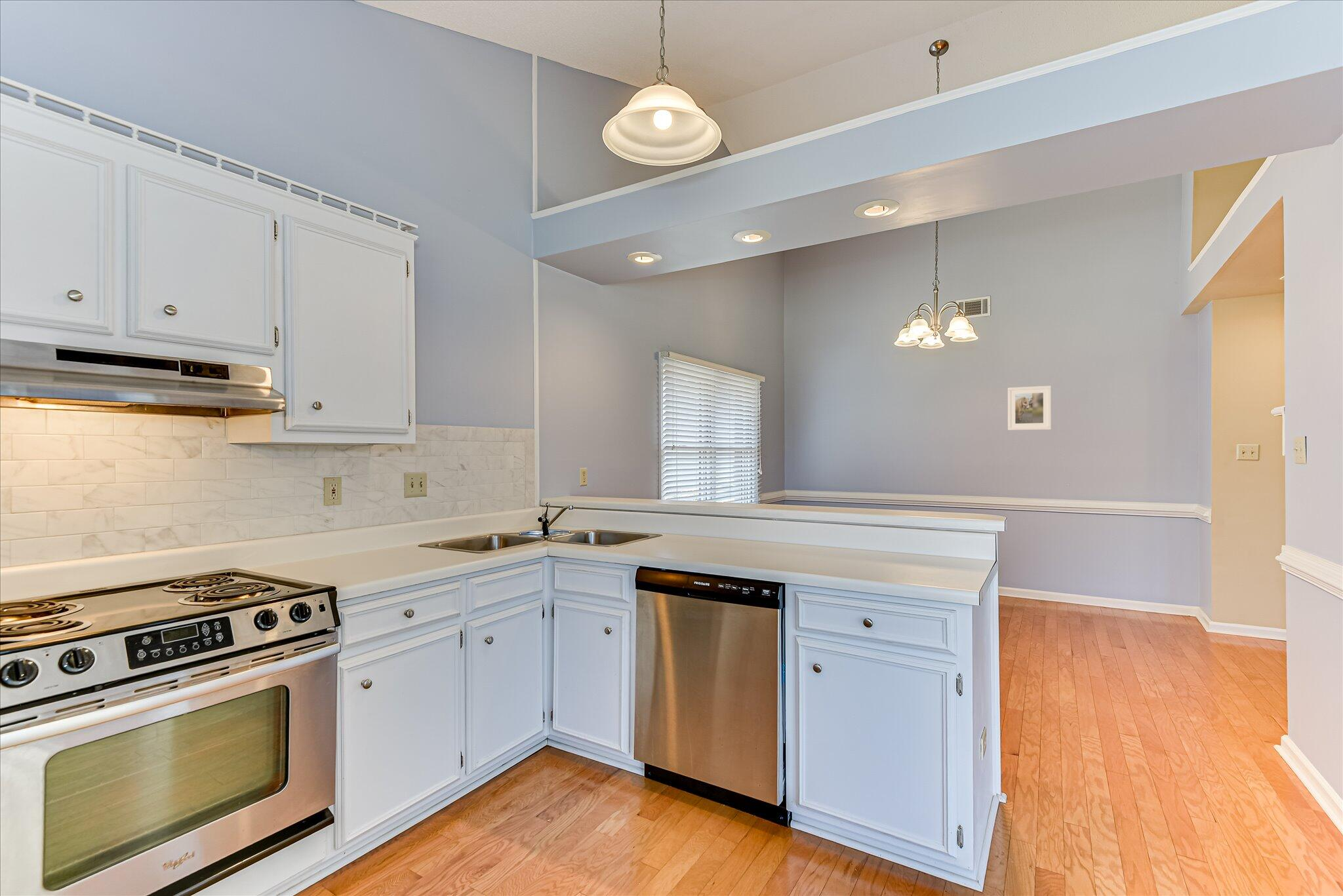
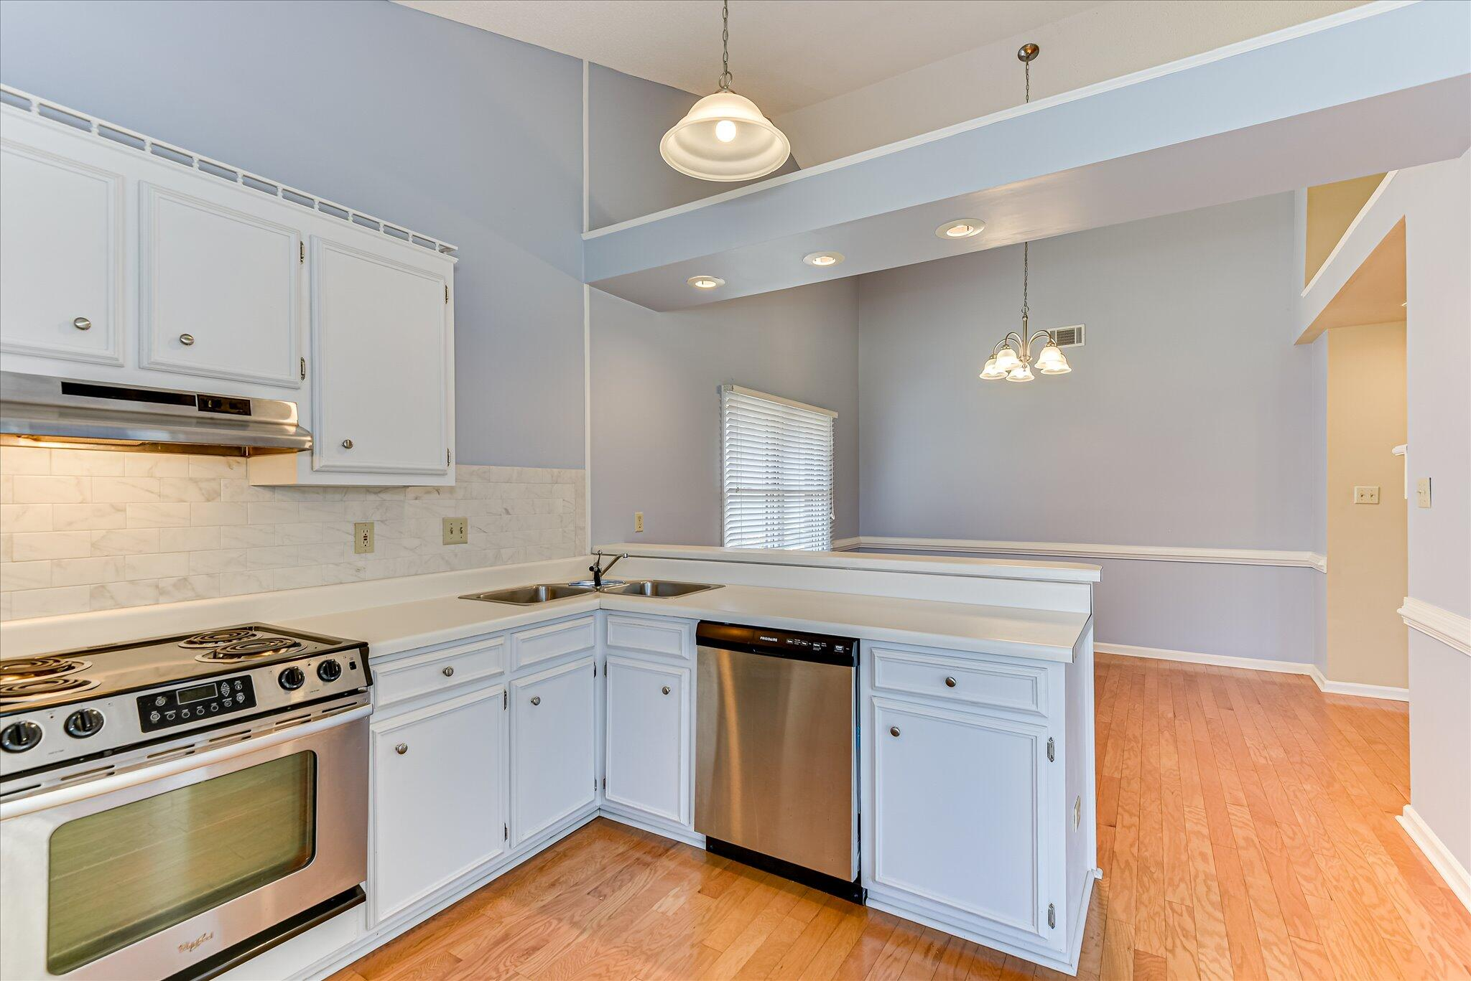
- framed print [1007,385,1052,431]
